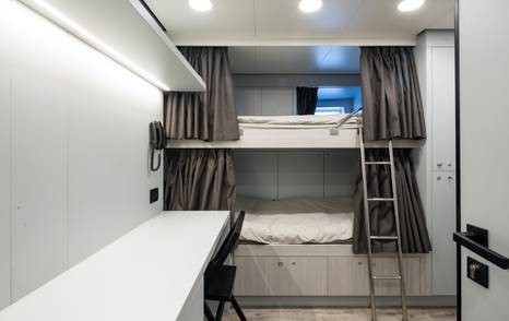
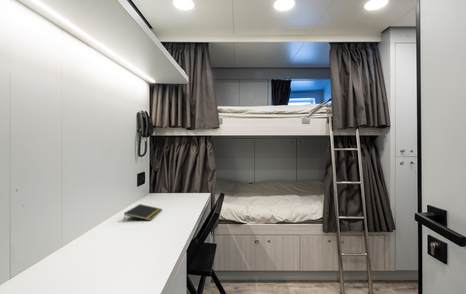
+ notepad [123,203,163,221]
